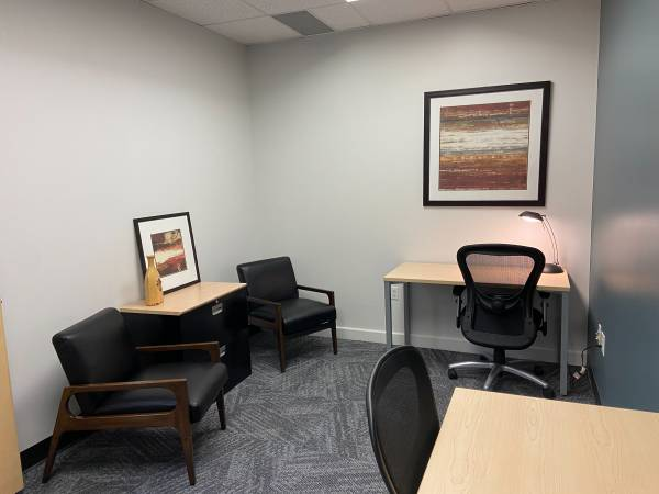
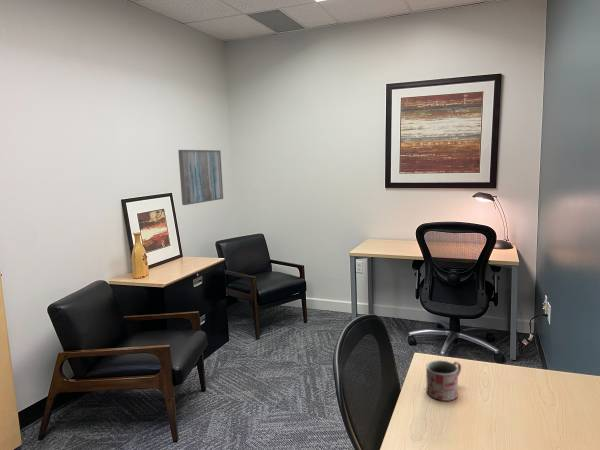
+ wall art [177,149,224,206]
+ mug [425,359,462,402]
